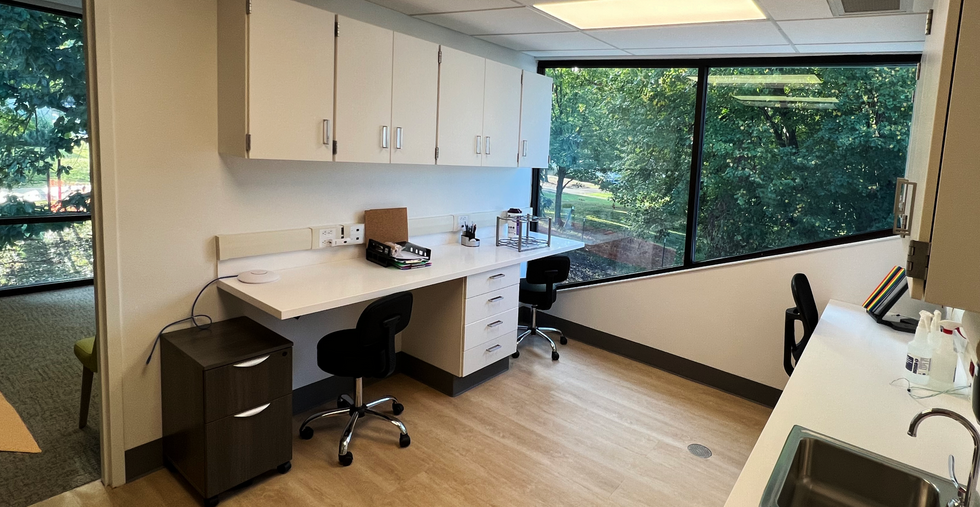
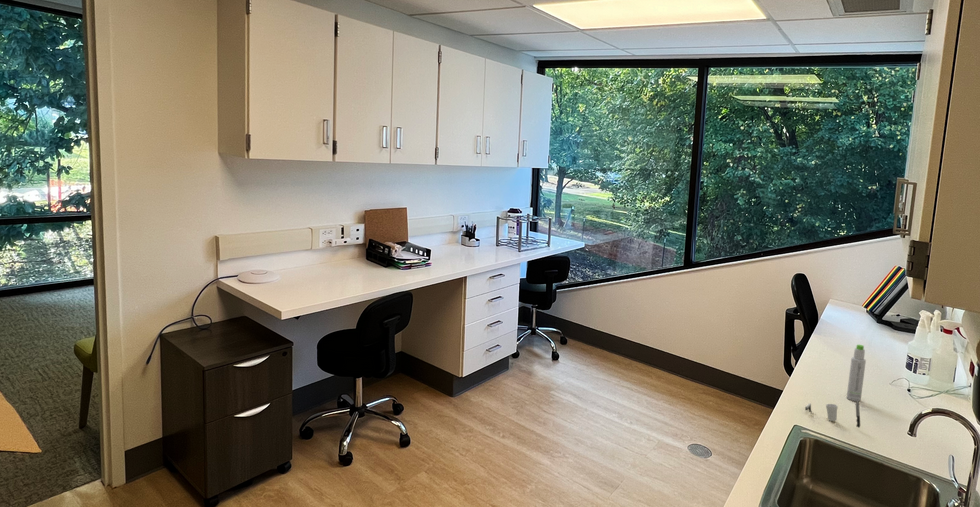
+ cup [804,401,861,429]
+ bottle [846,344,867,402]
